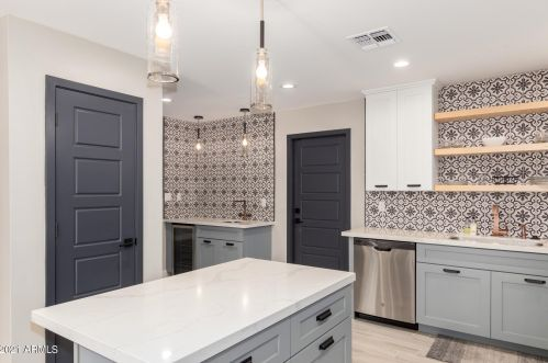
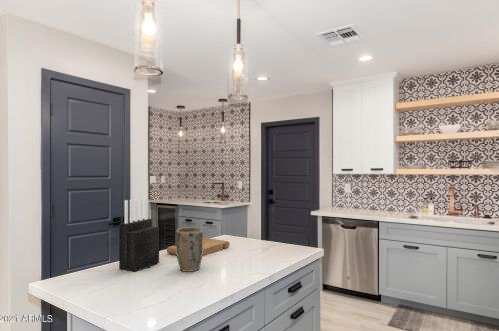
+ plant pot [175,226,204,273]
+ cutting board [166,236,231,257]
+ knife block [118,197,160,273]
